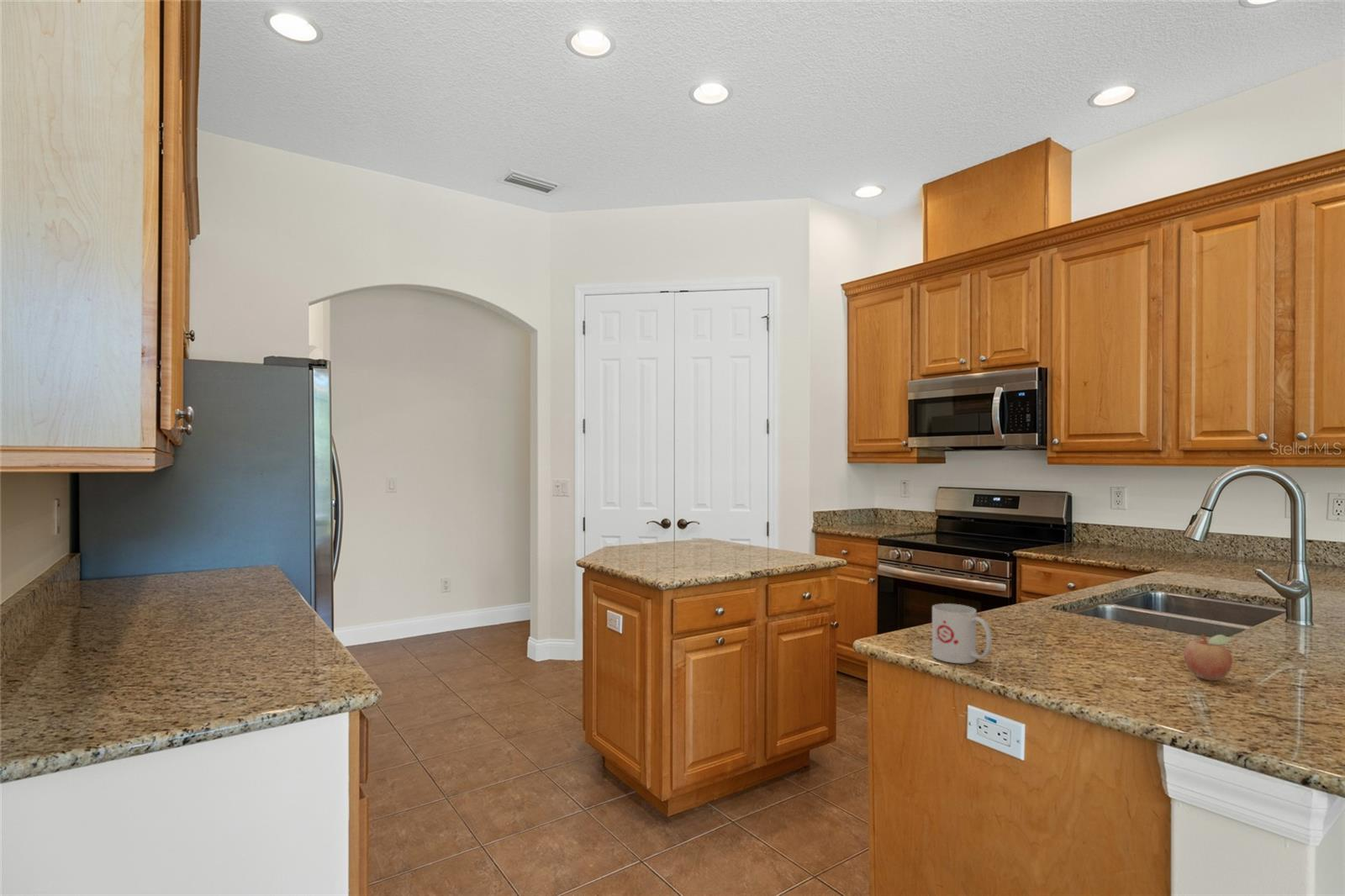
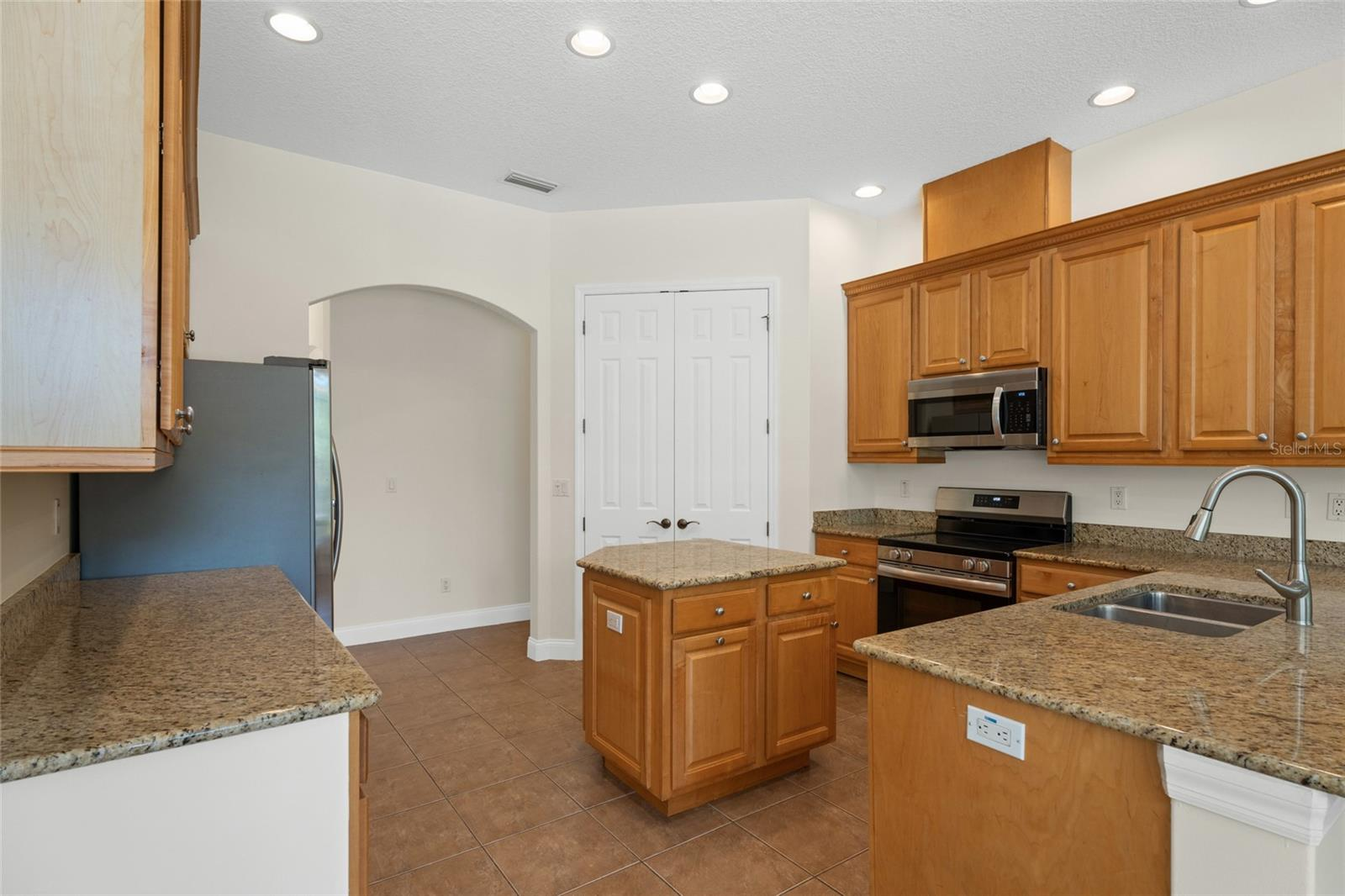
- fruit [1183,634,1234,682]
- mug [931,603,993,664]
